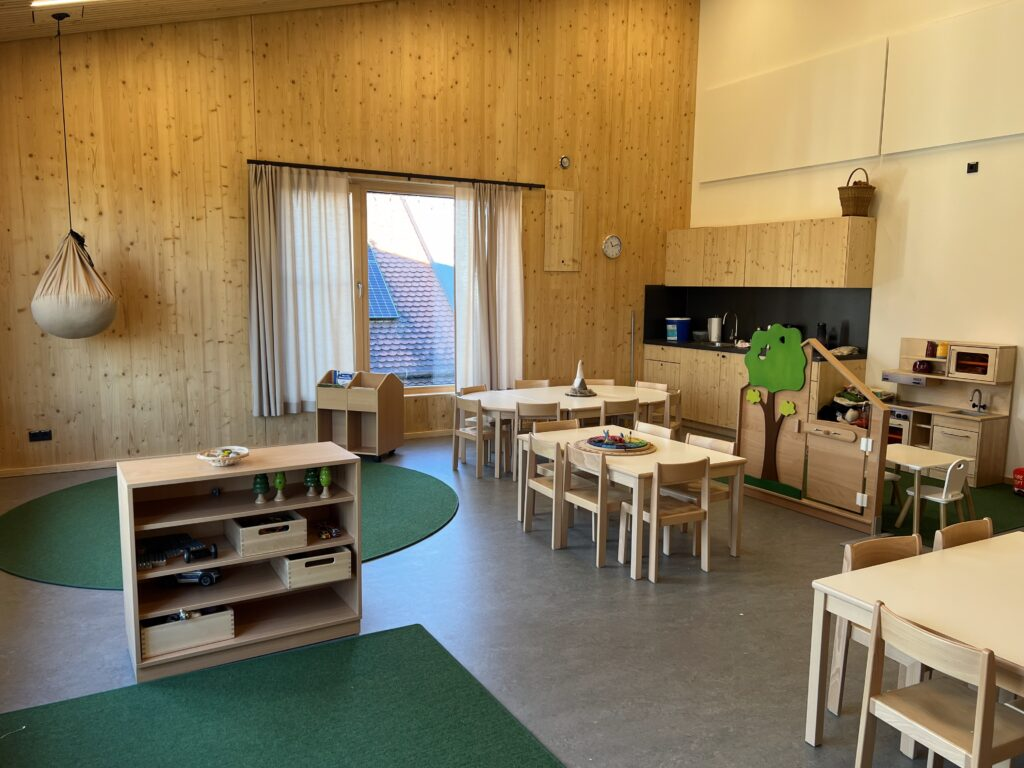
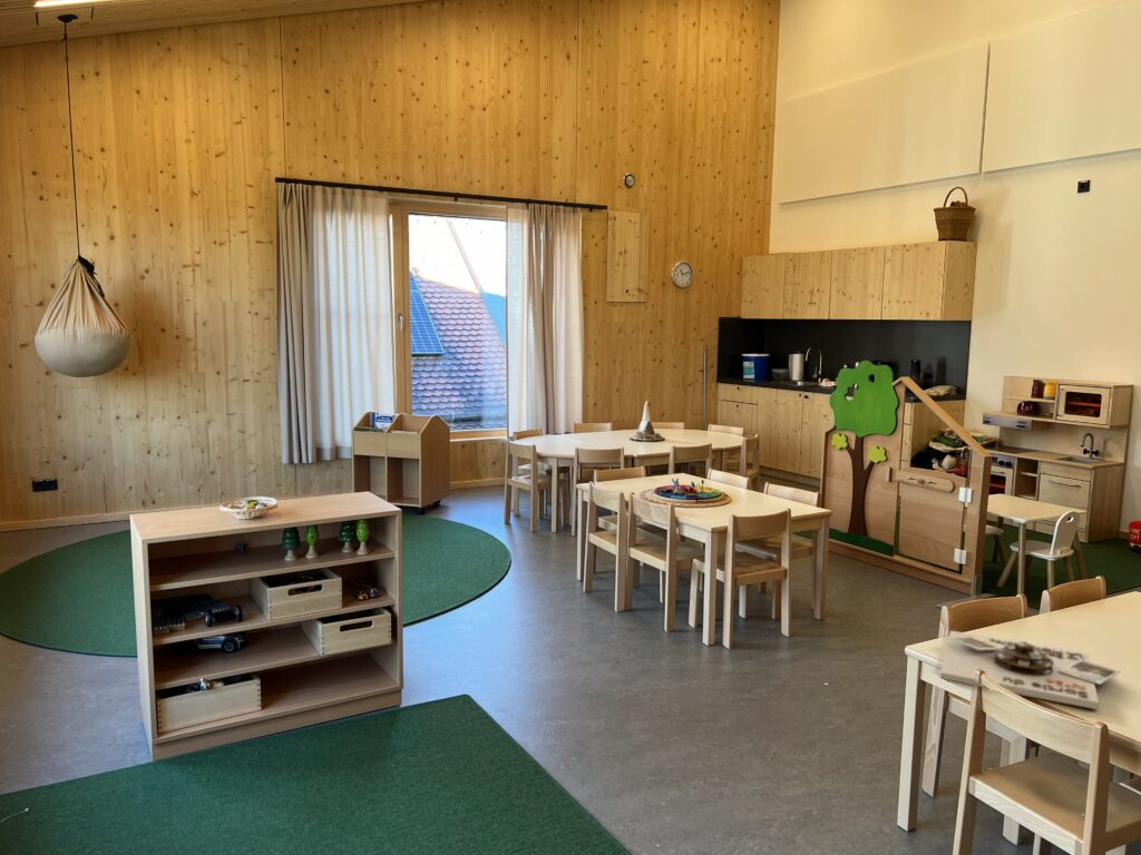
+ board game [939,629,1122,710]
